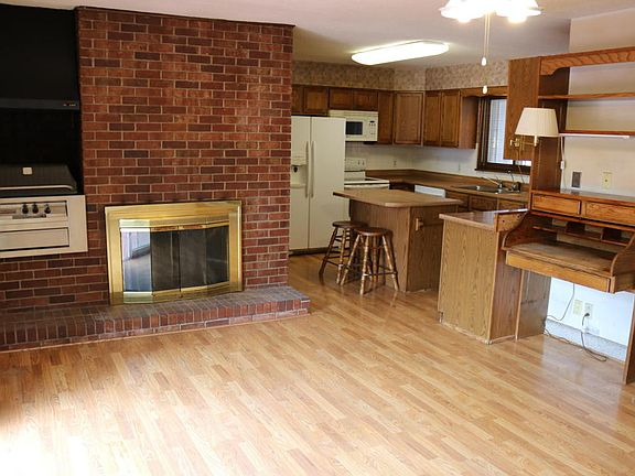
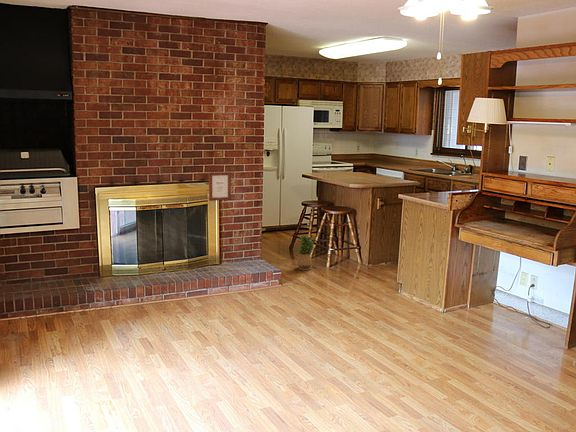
+ picture frame [208,171,232,202]
+ potted plant [296,234,315,271]
